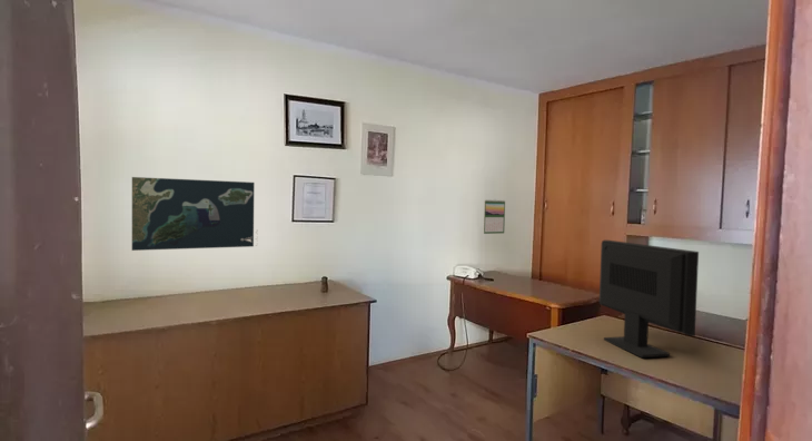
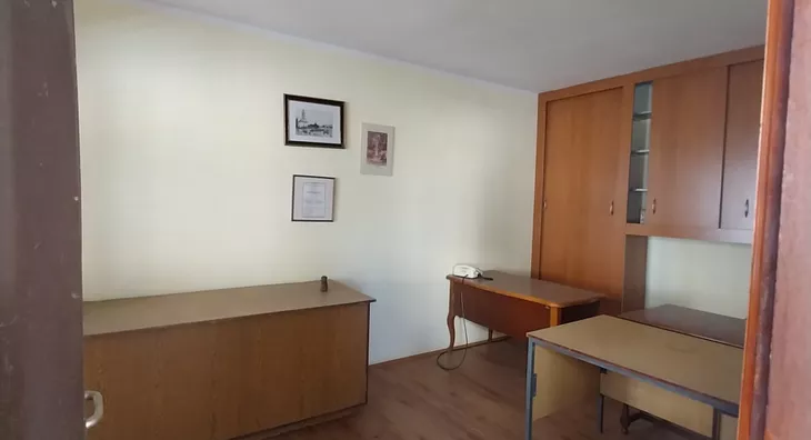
- map [131,176,258,252]
- calendar [483,198,506,235]
- computer monitor [598,239,700,359]
